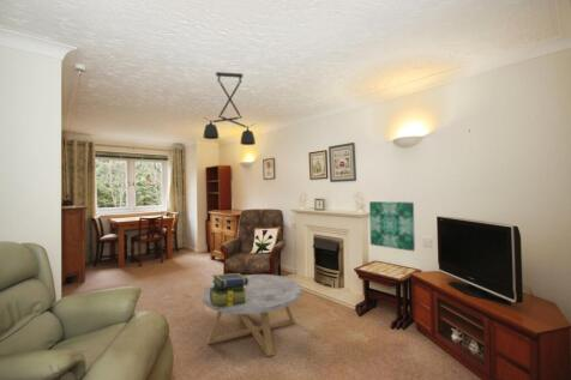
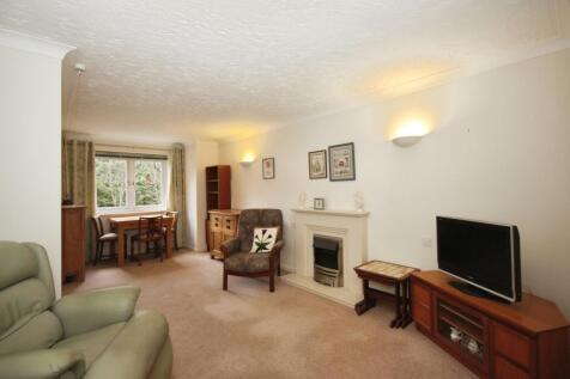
- coffee table [202,273,302,357]
- ceiling light fixture [203,71,257,146]
- stack of books [210,272,248,308]
- wall art [368,200,416,252]
